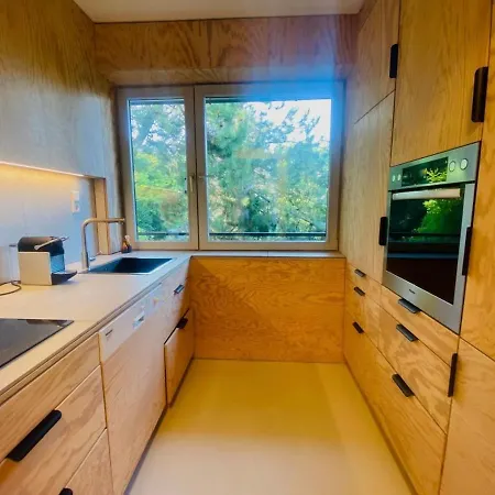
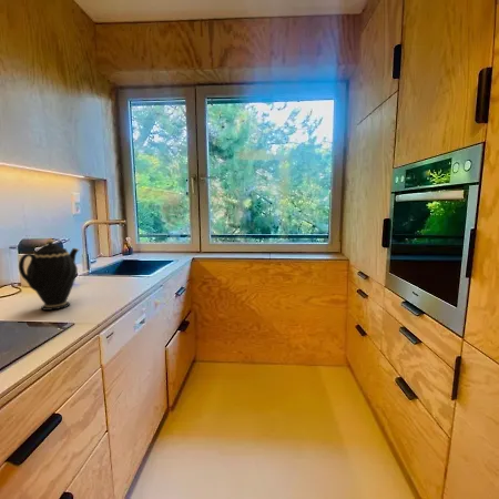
+ teapot [18,237,80,312]
